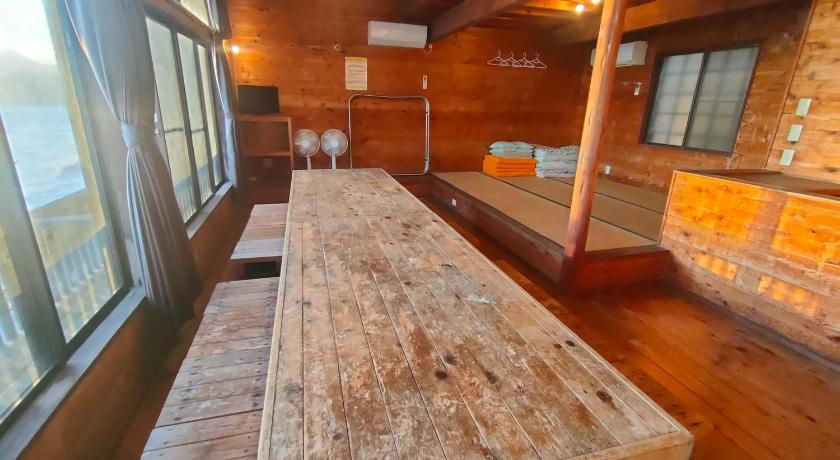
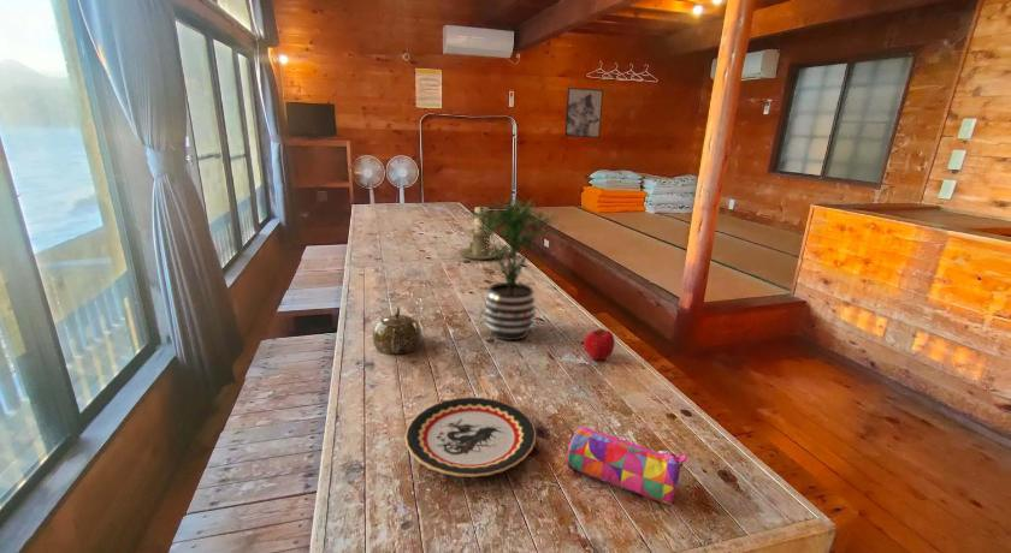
+ wall art [563,87,604,138]
+ plate [403,396,537,478]
+ fruit [583,328,615,361]
+ pencil case [566,426,687,506]
+ potted plant [456,195,567,341]
+ teapot [372,305,422,356]
+ candle holder [457,206,502,261]
